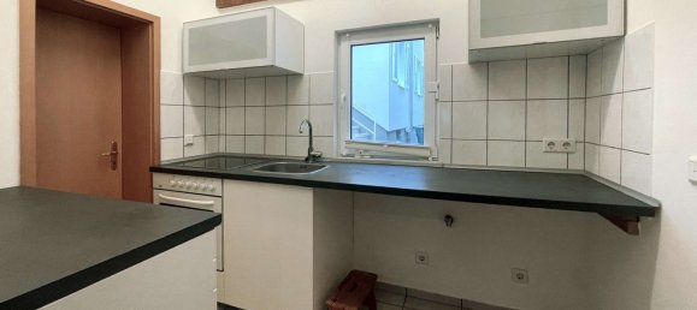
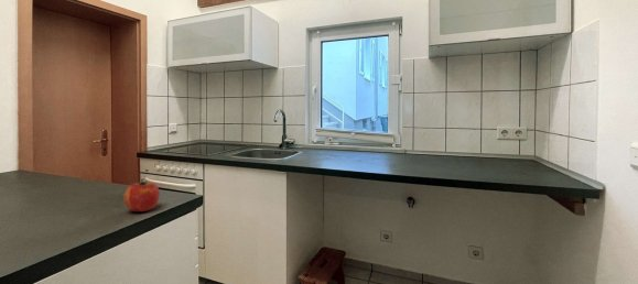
+ fruit [122,178,161,212]
